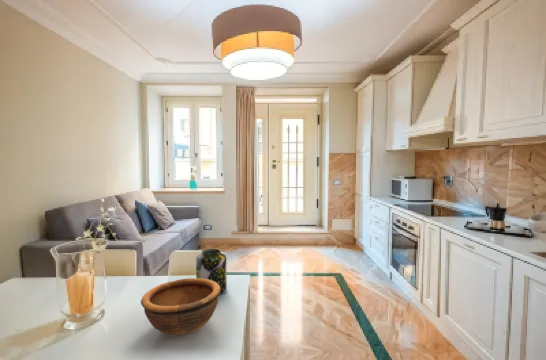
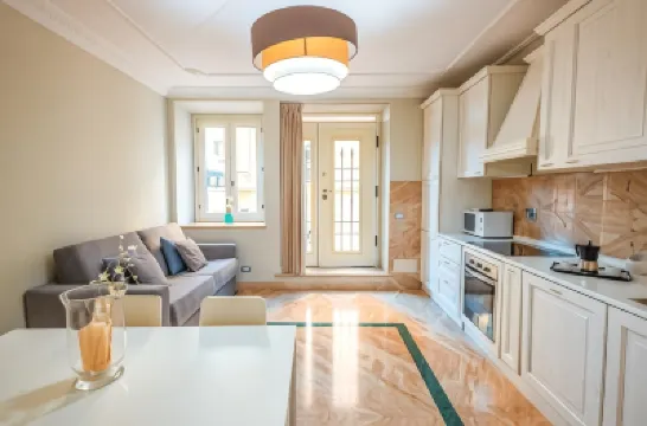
- bowl [140,277,220,336]
- jar [195,248,228,296]
